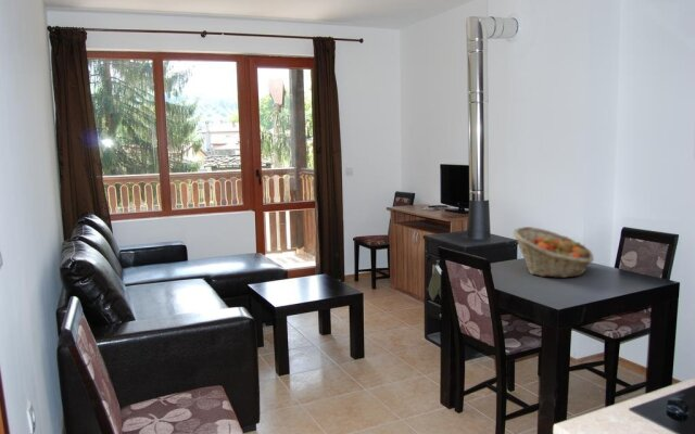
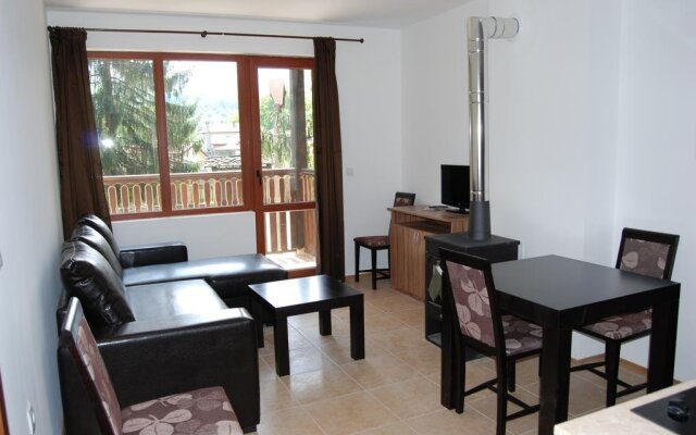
- fruit basket [511,226,595,279]
